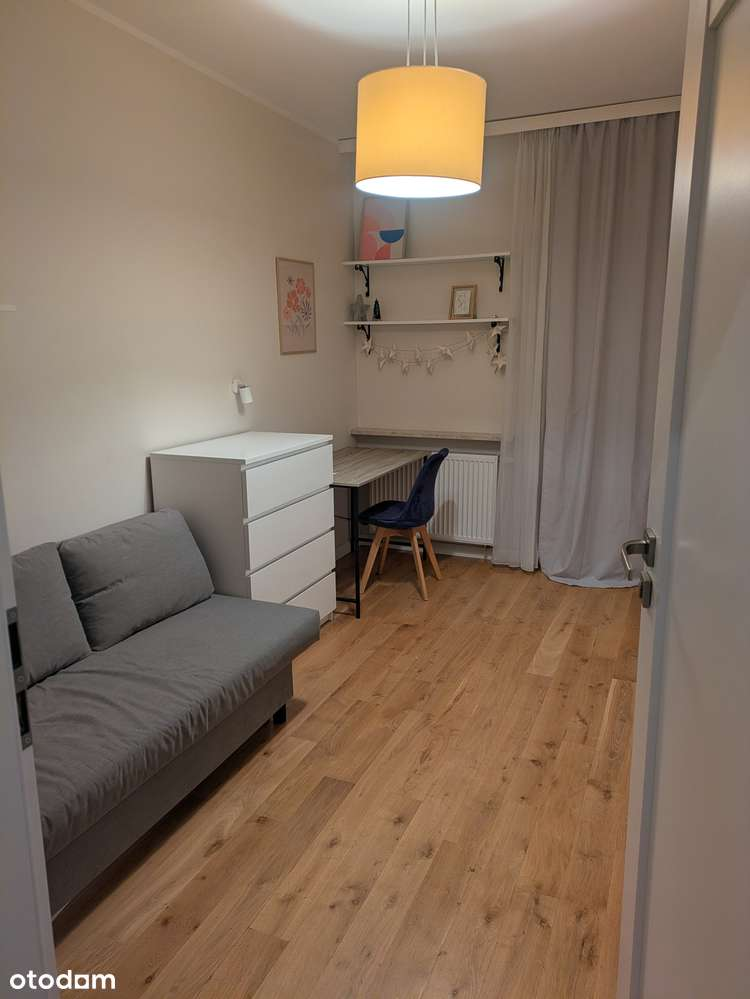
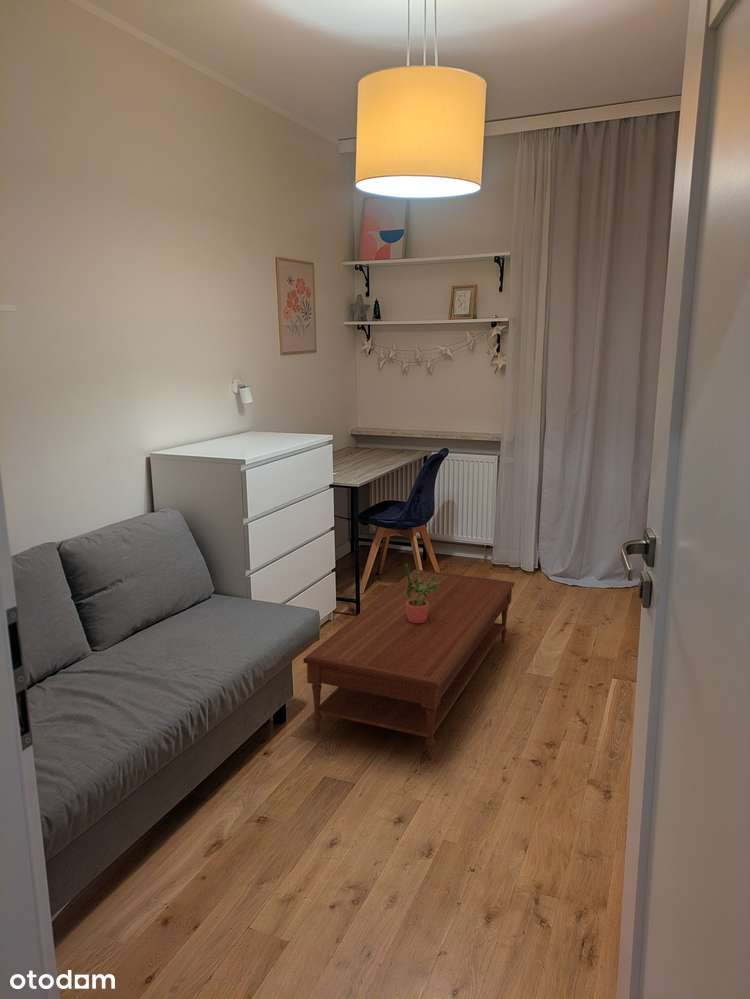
+ potted plant [404,563,439,623]
+ coffee table [302,568,515,761]
